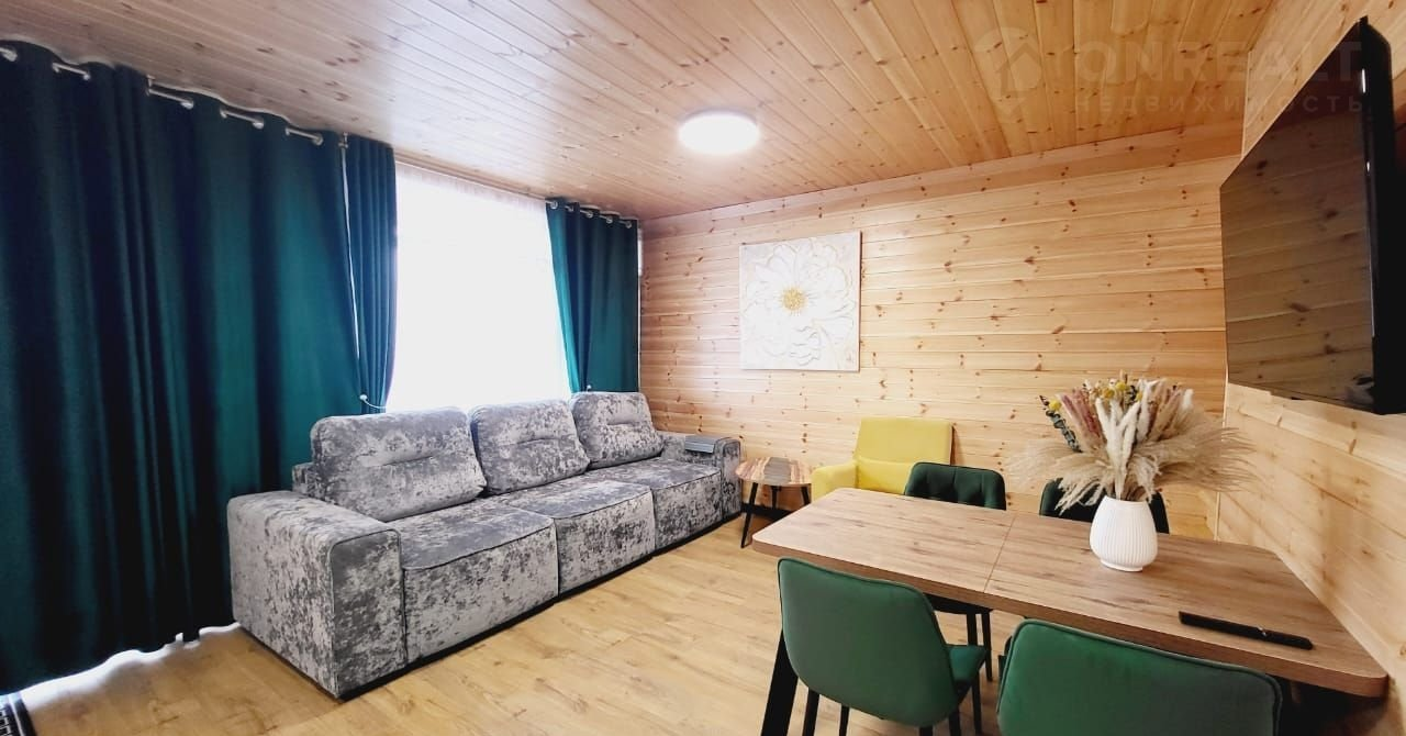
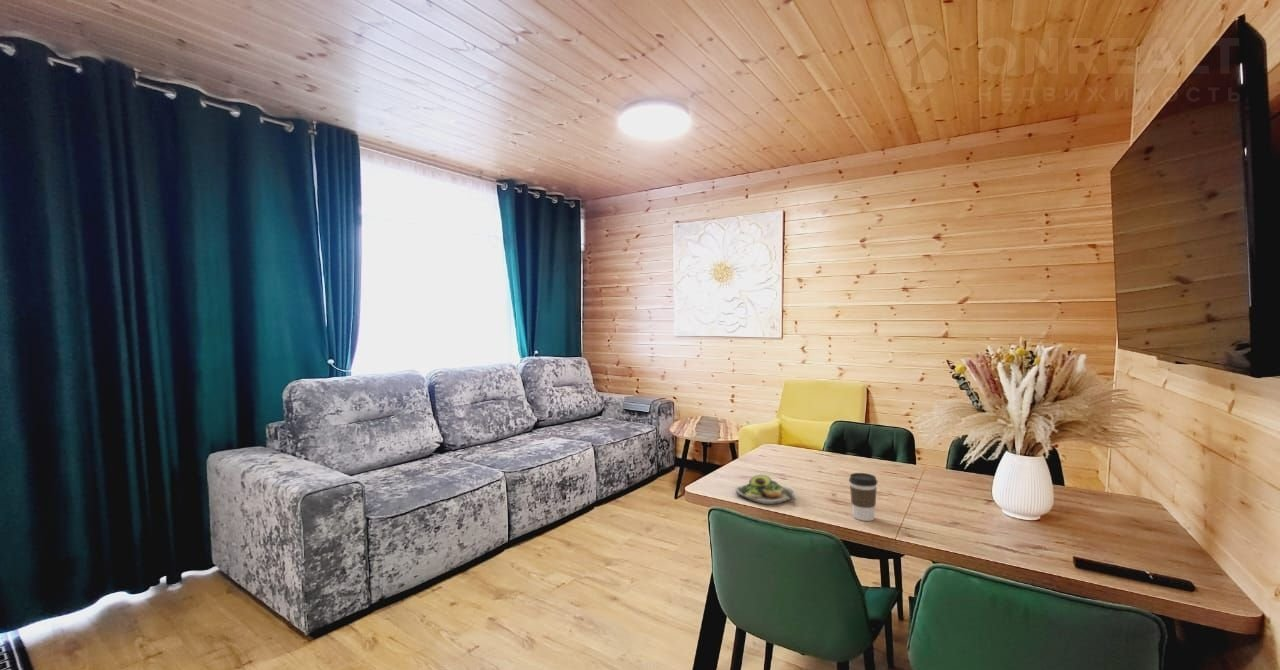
+ coffee cup [848,472,878,522]
+ salad plate [735,474,797,505]
